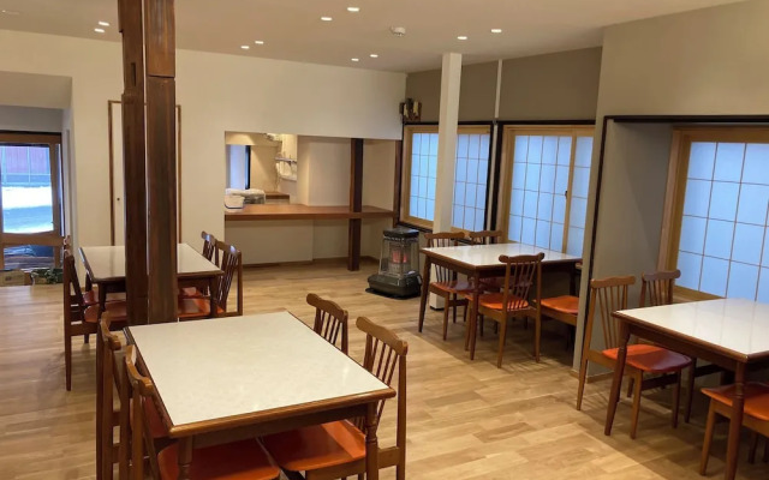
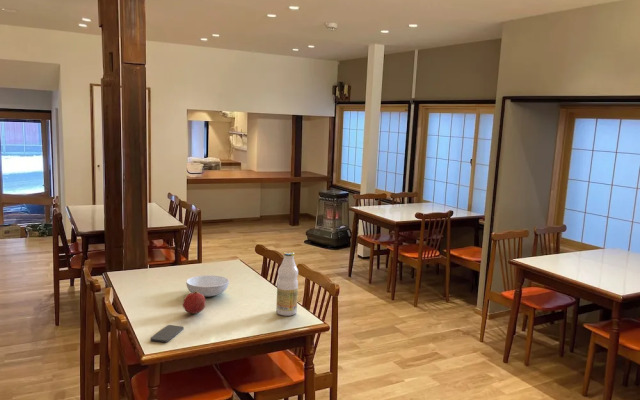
+ fruit [182,291,206,315]
+ bottle [275,251,299,317]
+ smartphone [150,324,185,343]
+ serving bowl [185,274,230,298]
